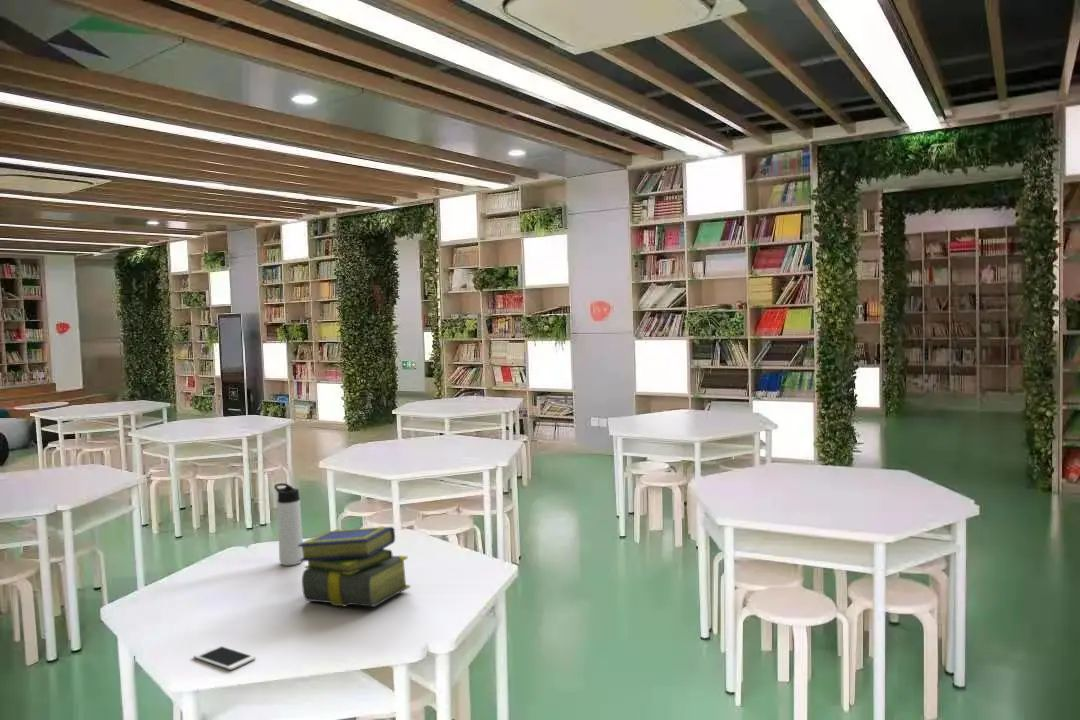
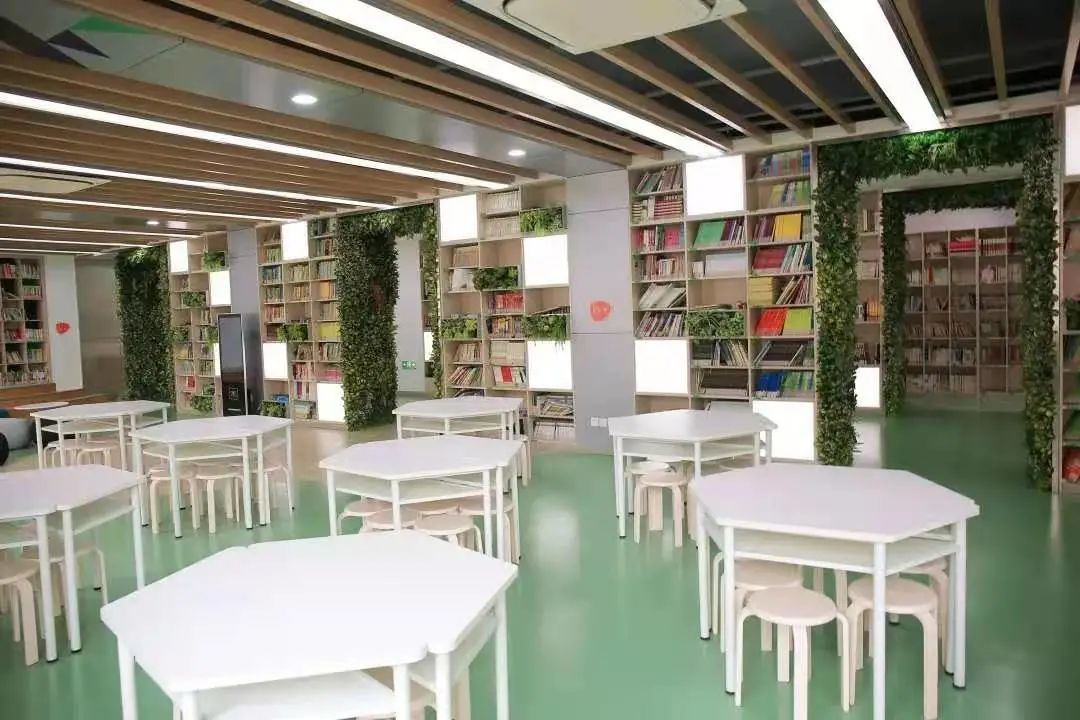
- cell phone [192,644,257,671]
- stack of books [298,525,411,608]
- thermos bottle [273,482,304,567]
